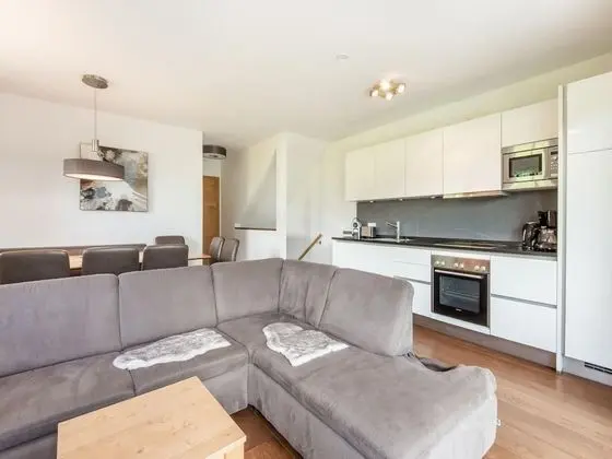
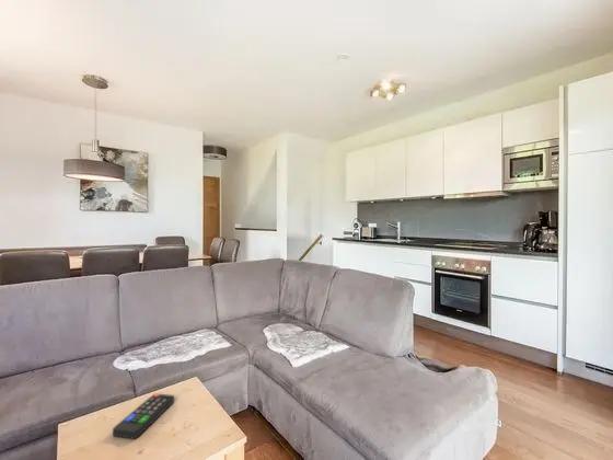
+ remote control [112,392,175,439]
